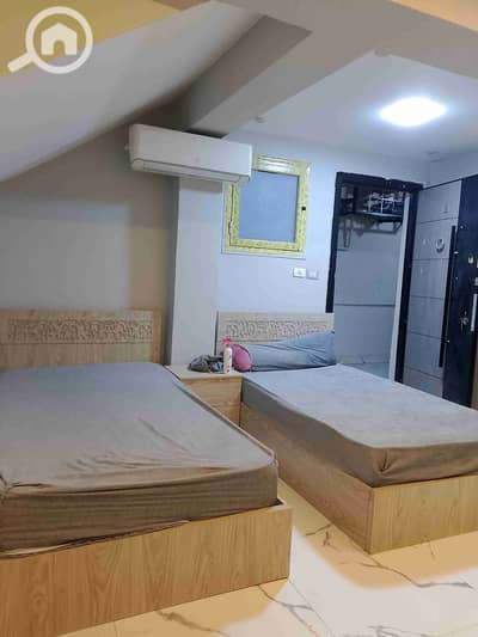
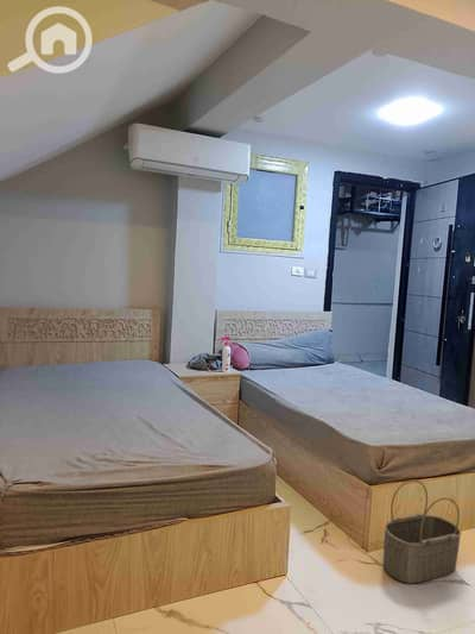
+ wicker basket [382,478,462,584]
